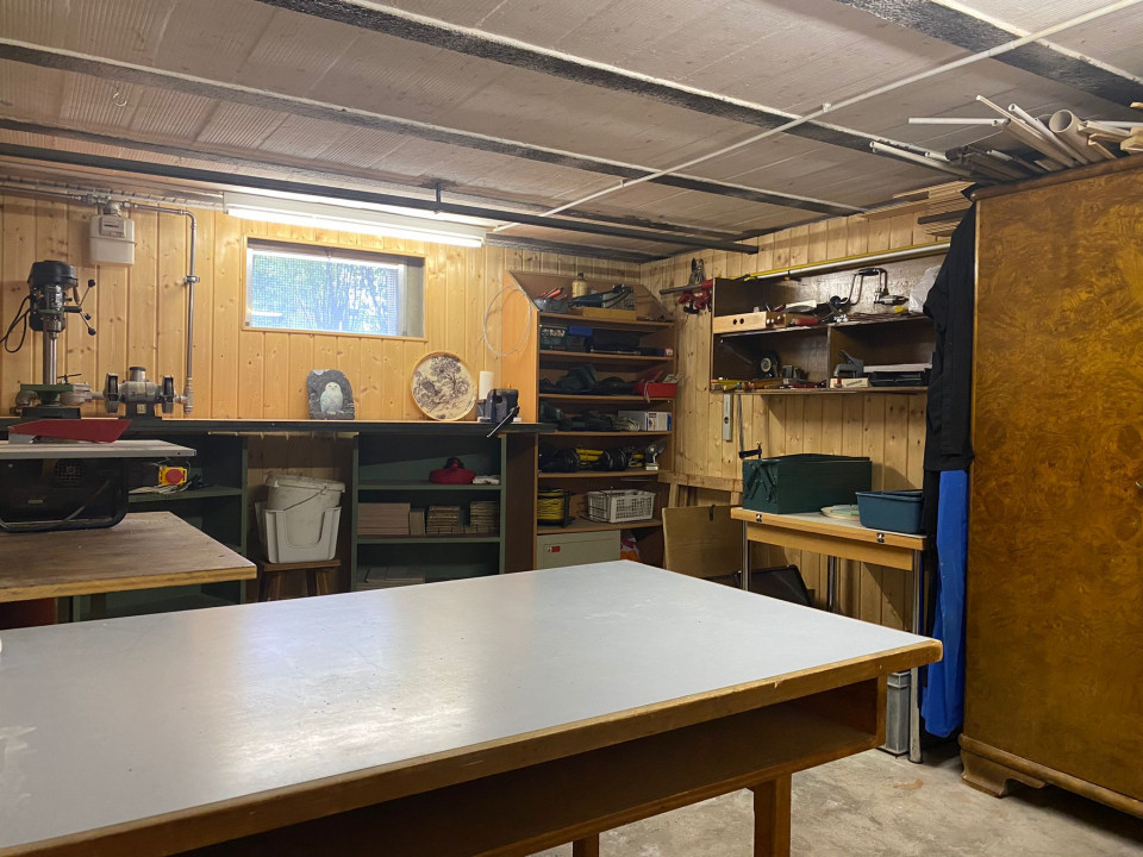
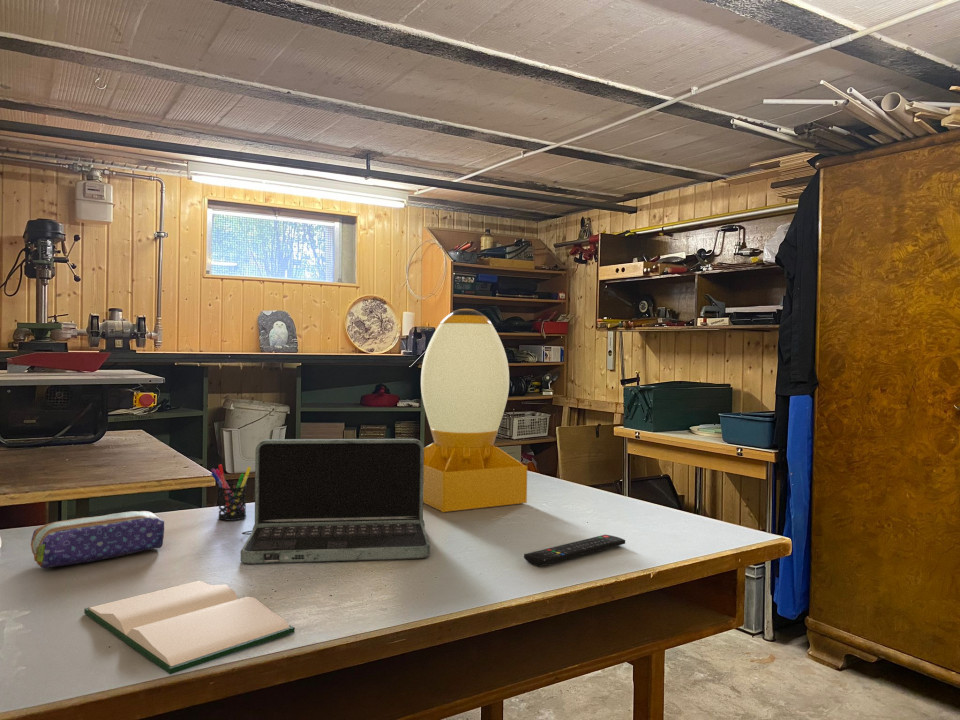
+ hardback book [83,580,296,675]
+ pen holder [210,463,252,521]
+ pencil case [30,510,165,569]
+ remote control [523,534,626,567]
+ laptop [240,438,431,565]
+ desk lamp [420,308,528,513]
